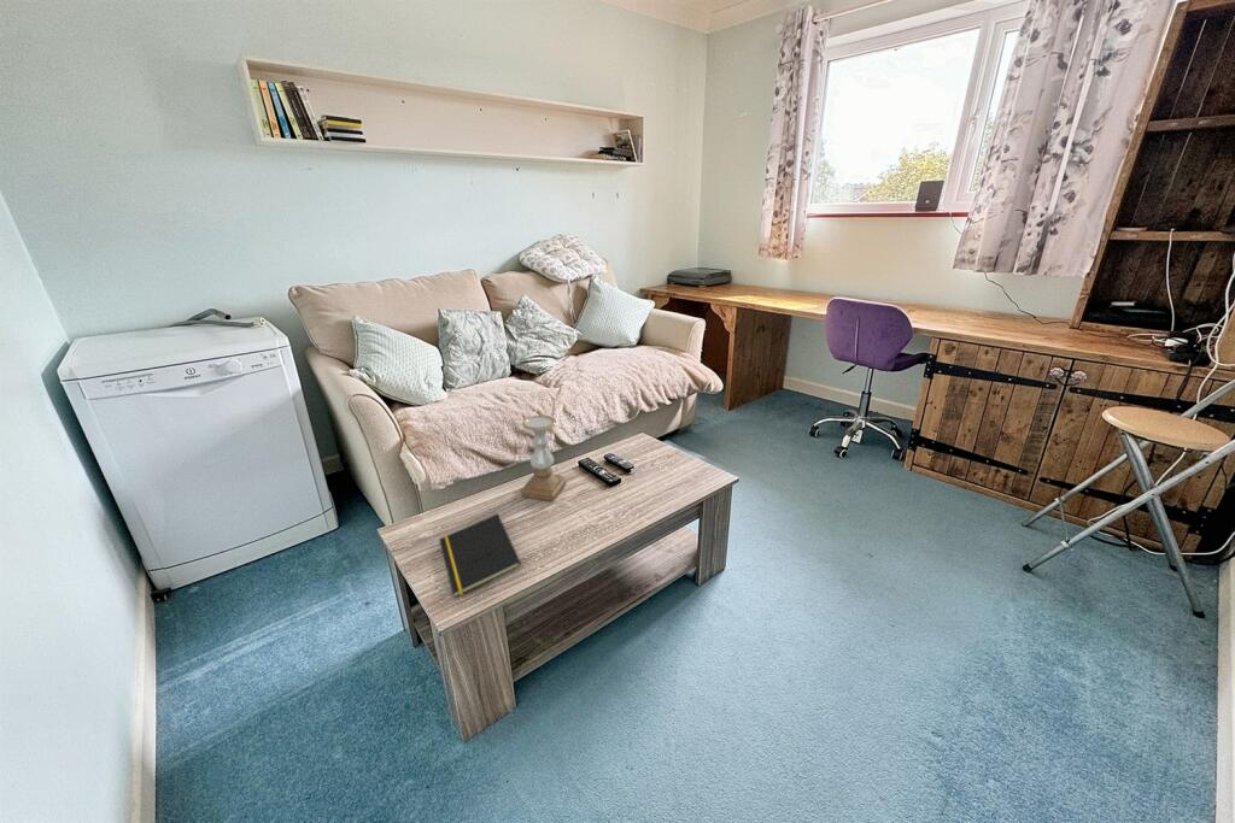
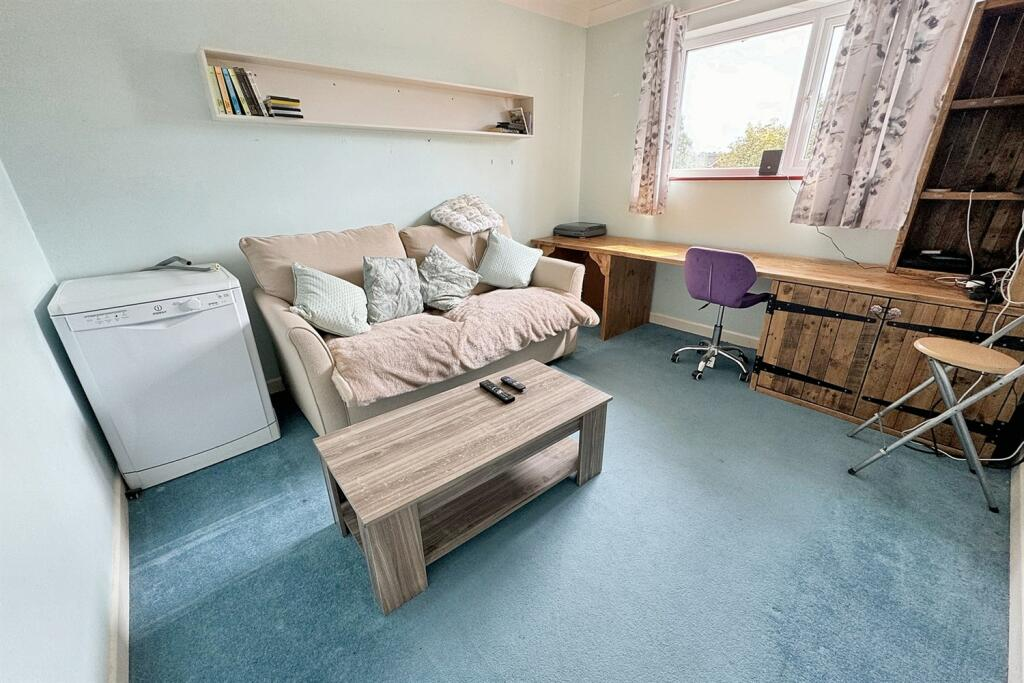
- candle holder [521,415,567,502]
- notepad [438,512,522,599]
